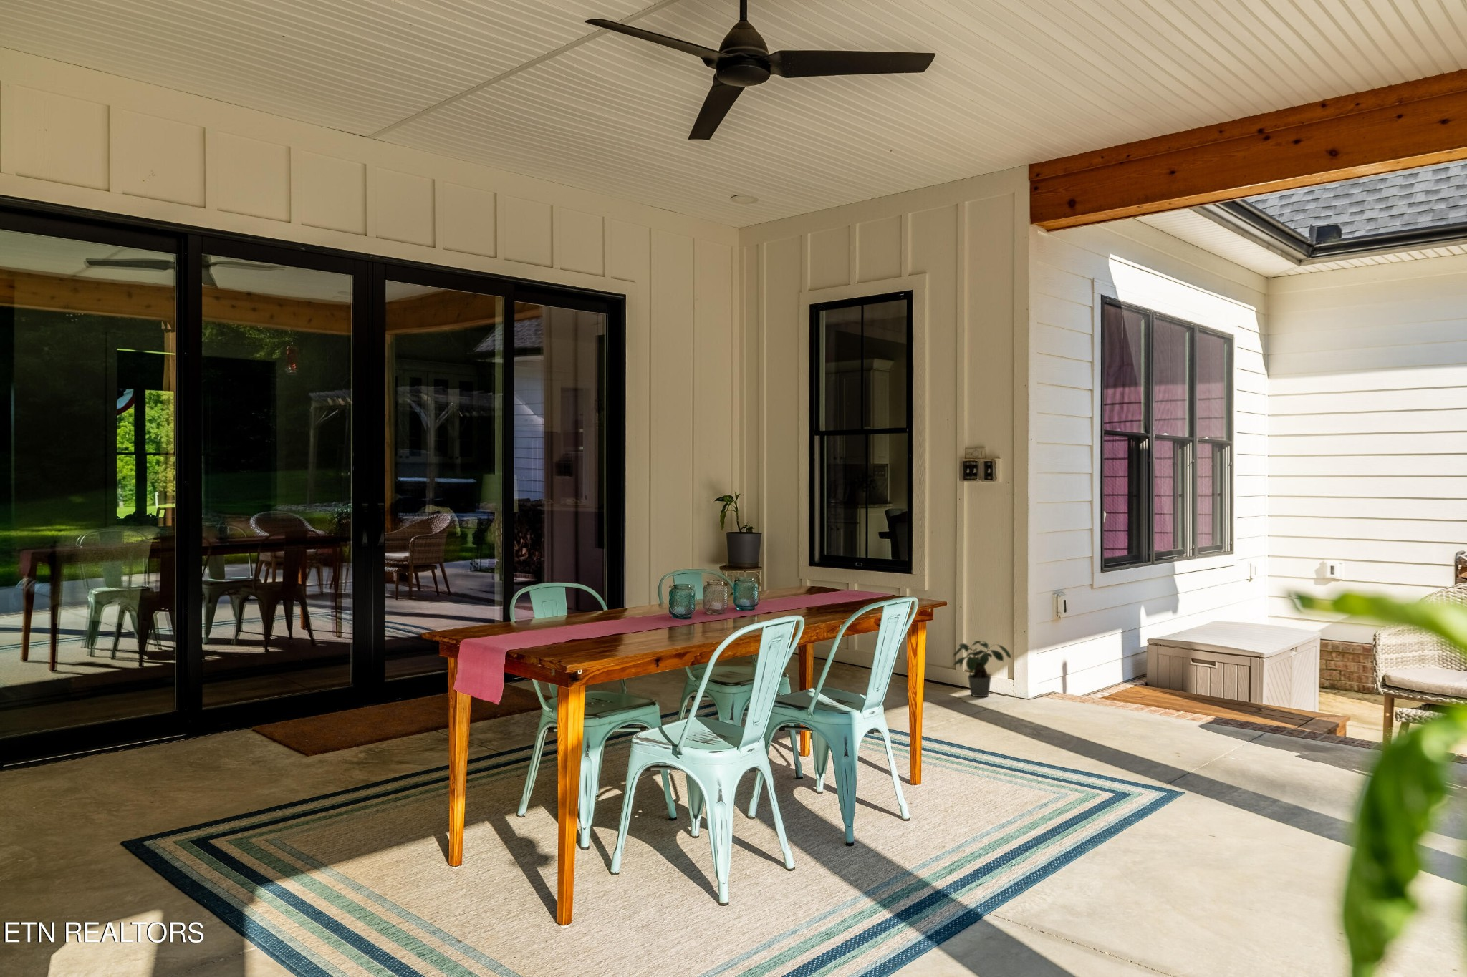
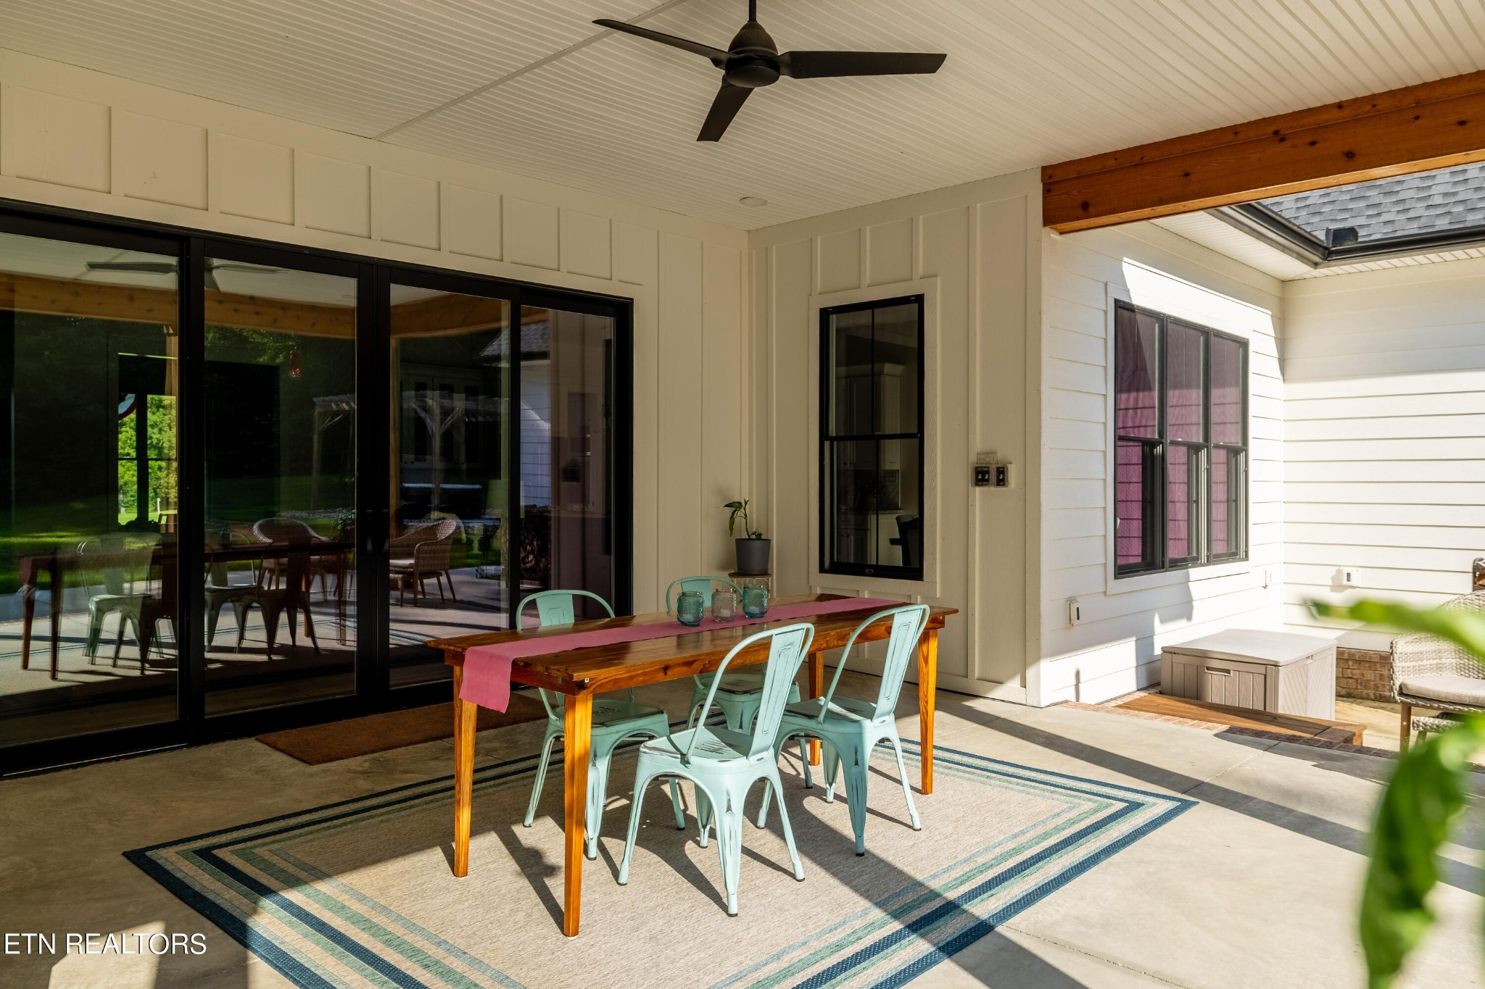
- potted plant [952,640,1012,698]
